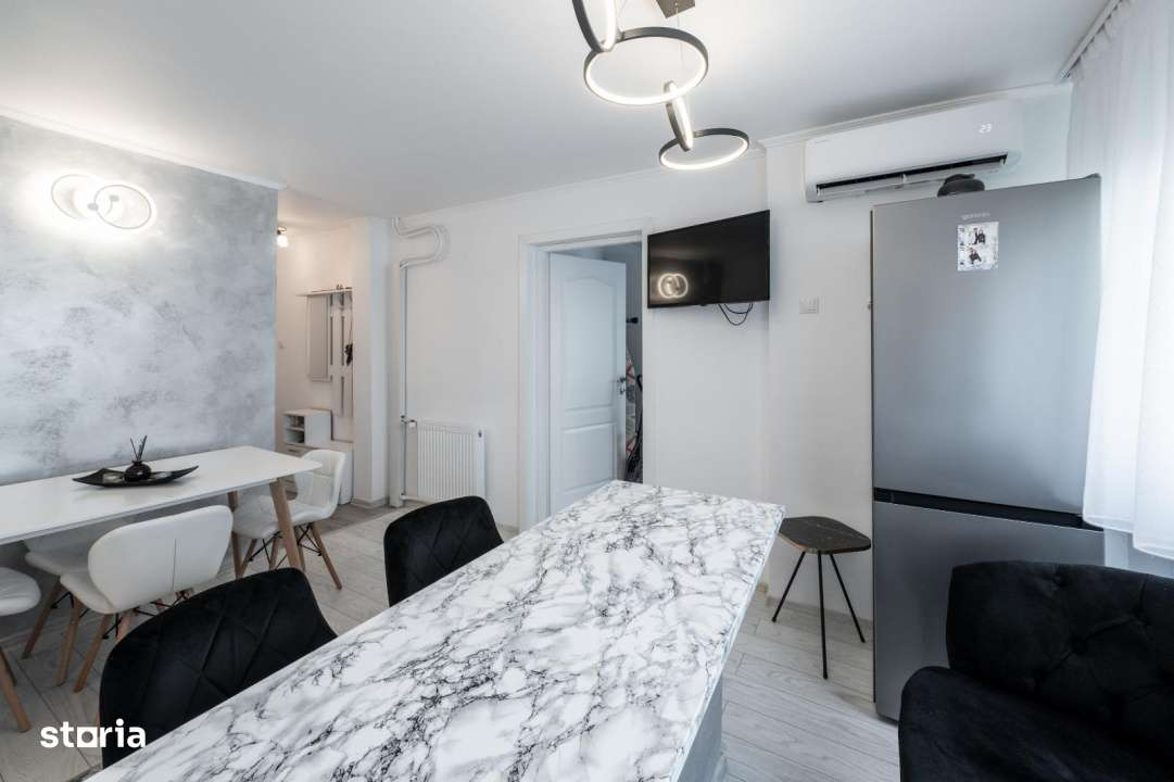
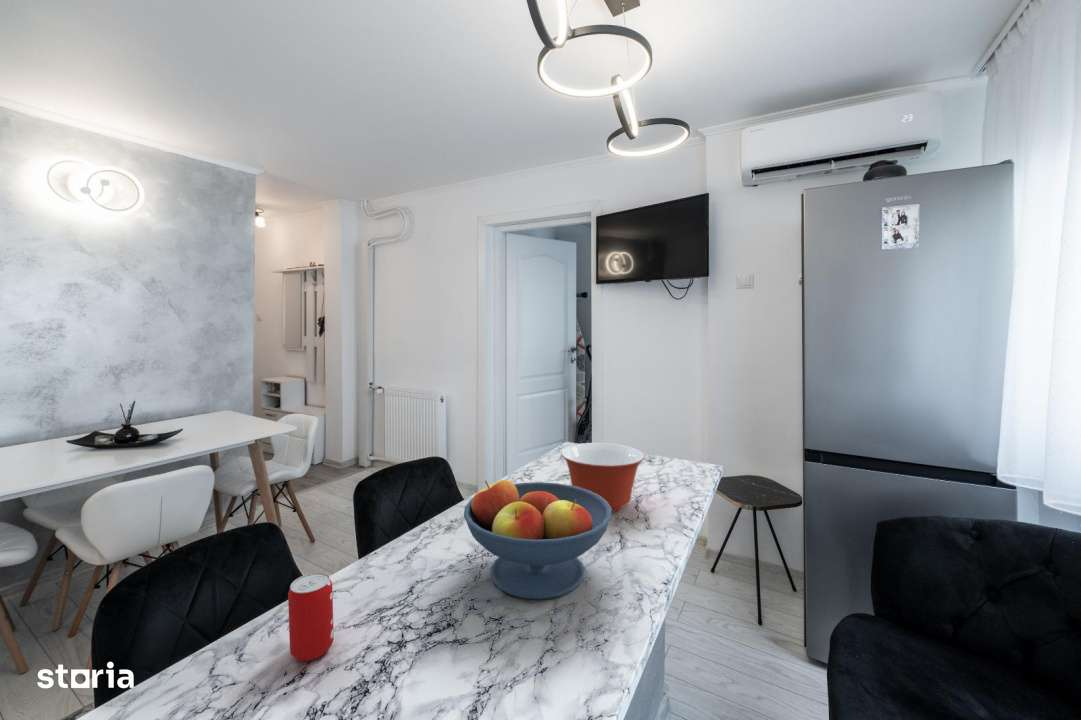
+ mixing bowl [560,442,646,513]
+ fruit bowl [463,479,613,601]
+ beverage can [287,571,335,662]
